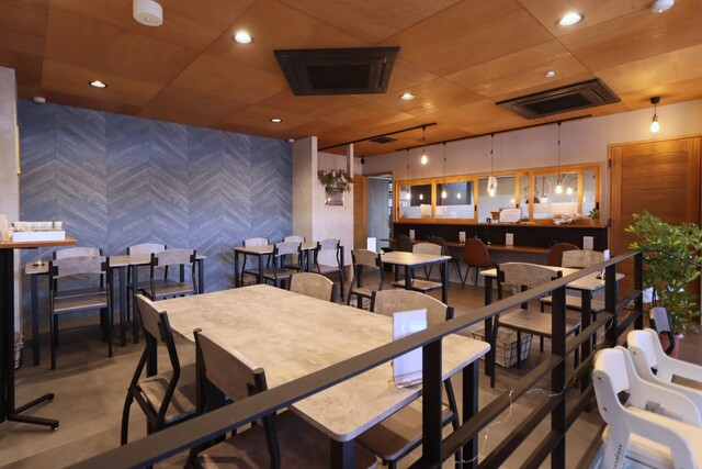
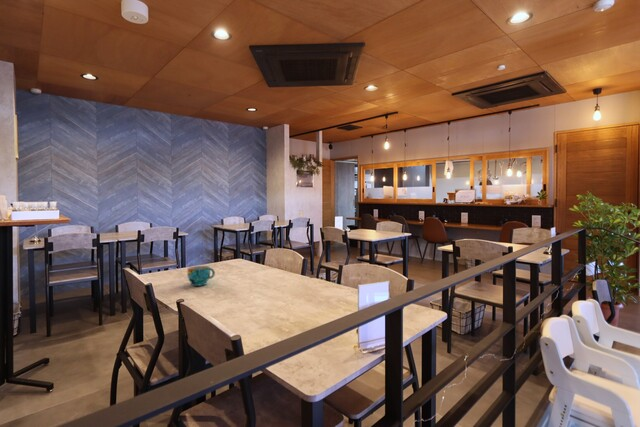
+ cup [186,265,216,287]
